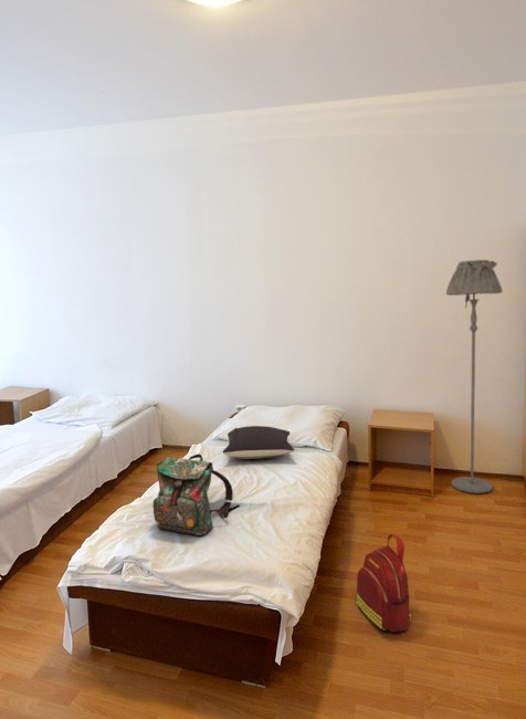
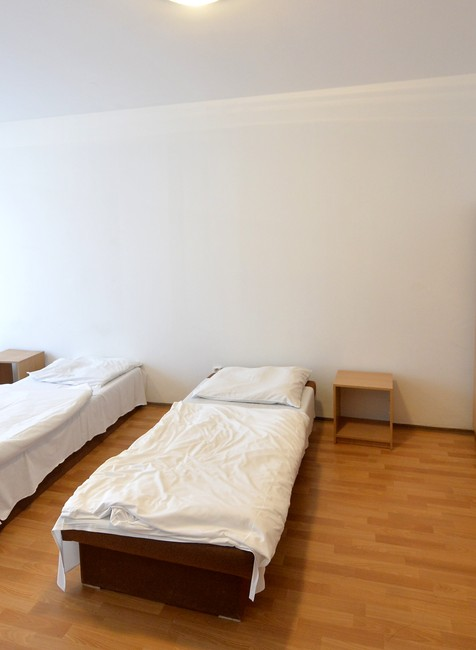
- backpack [151,452,241,536]
- floor lamp [445,259,504,494]
- pillow [222,425,295,460]
- backpack [355,533,412,633]
